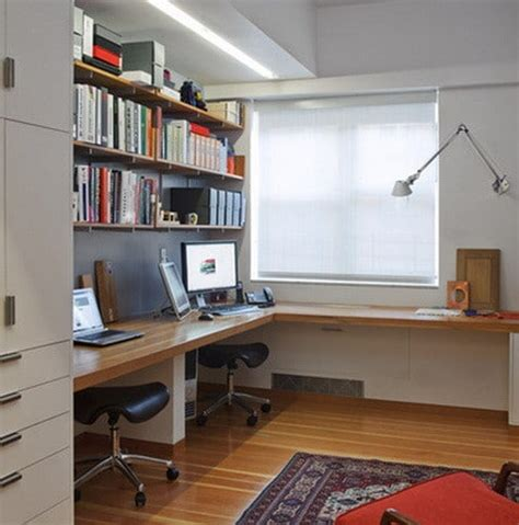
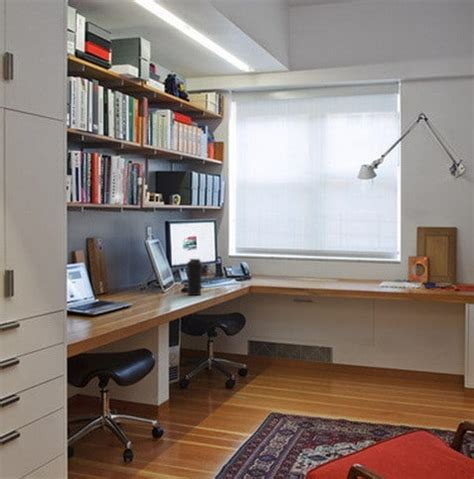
+ water bottle [186,258,204,296]
